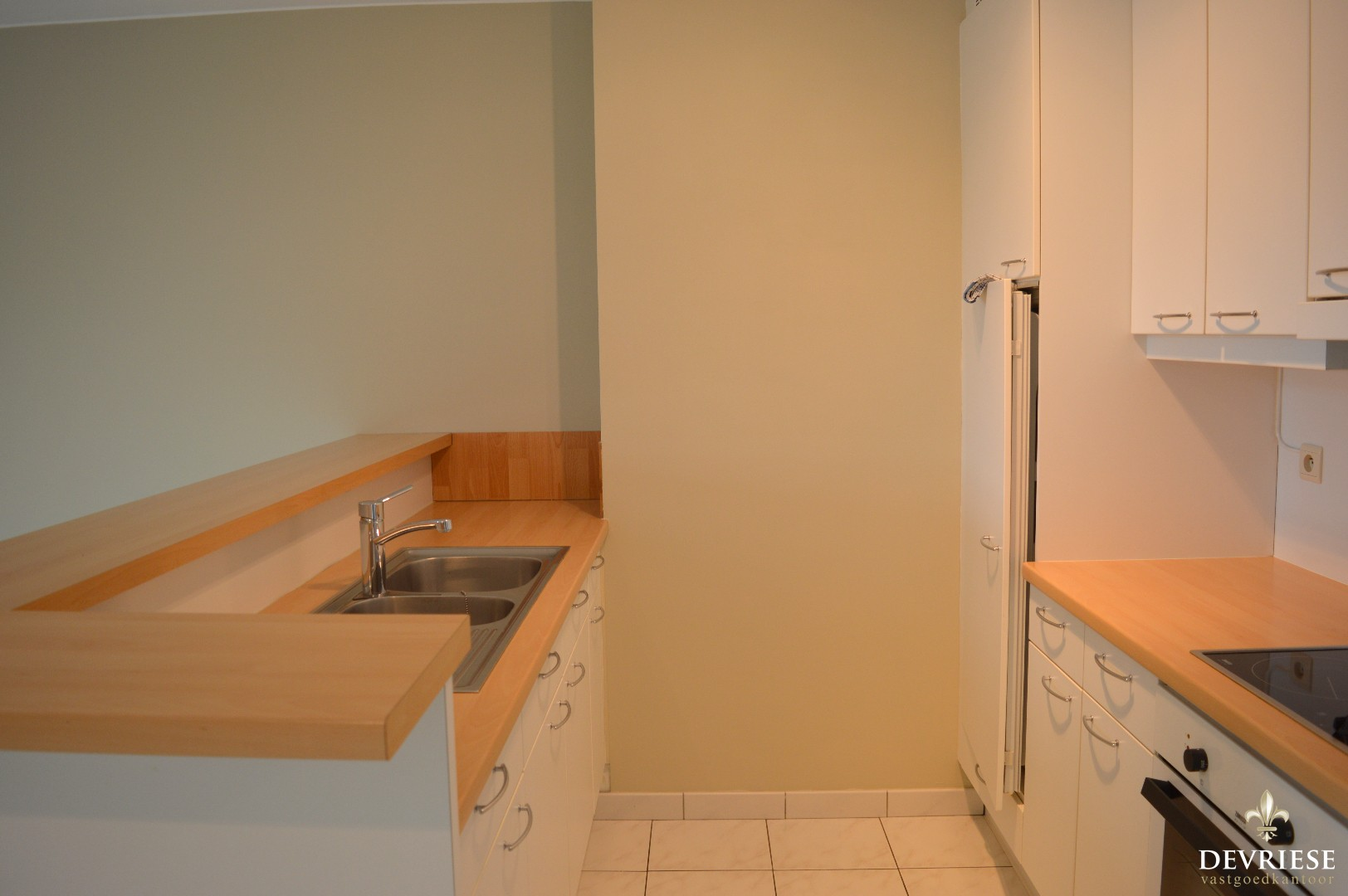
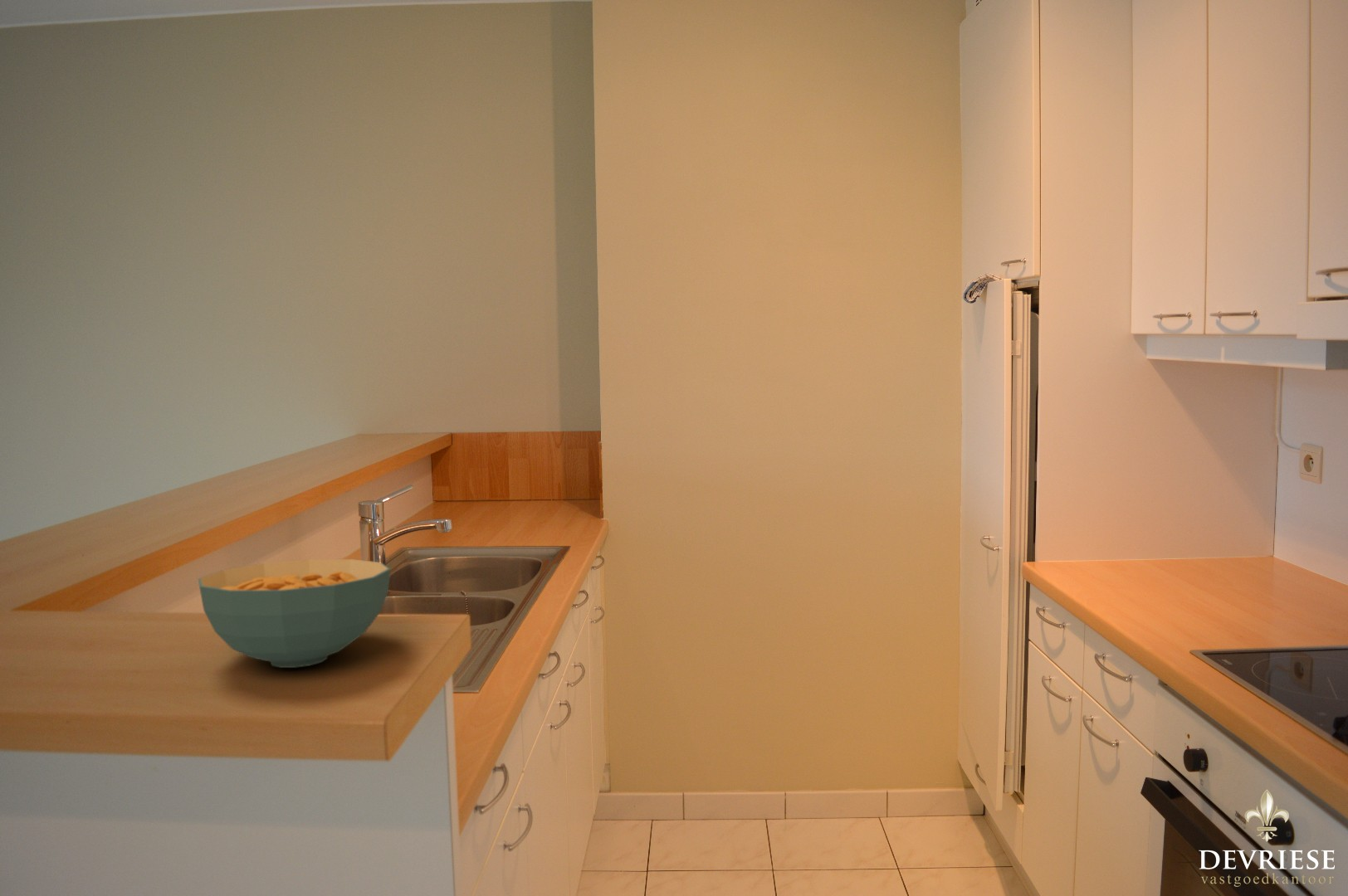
+ cereal bowl [197,558,391,669]
